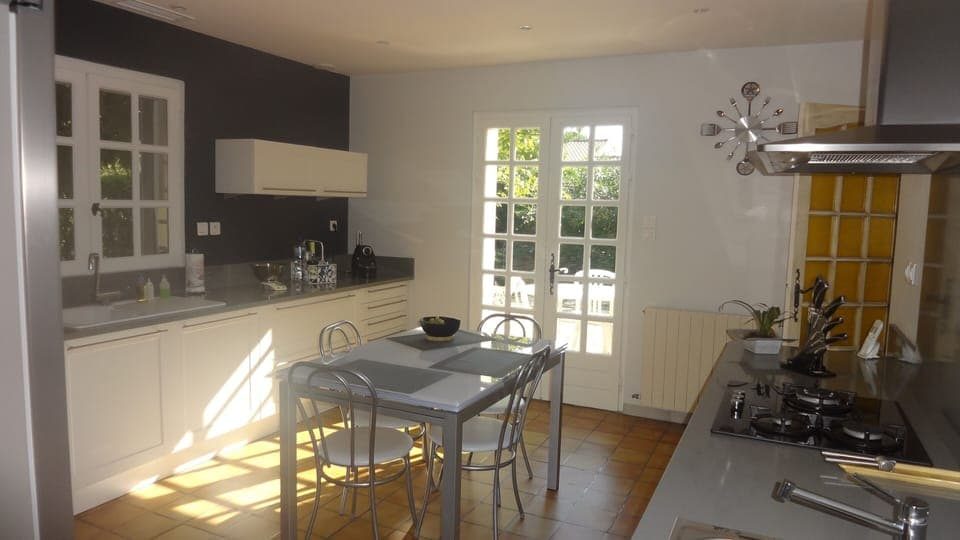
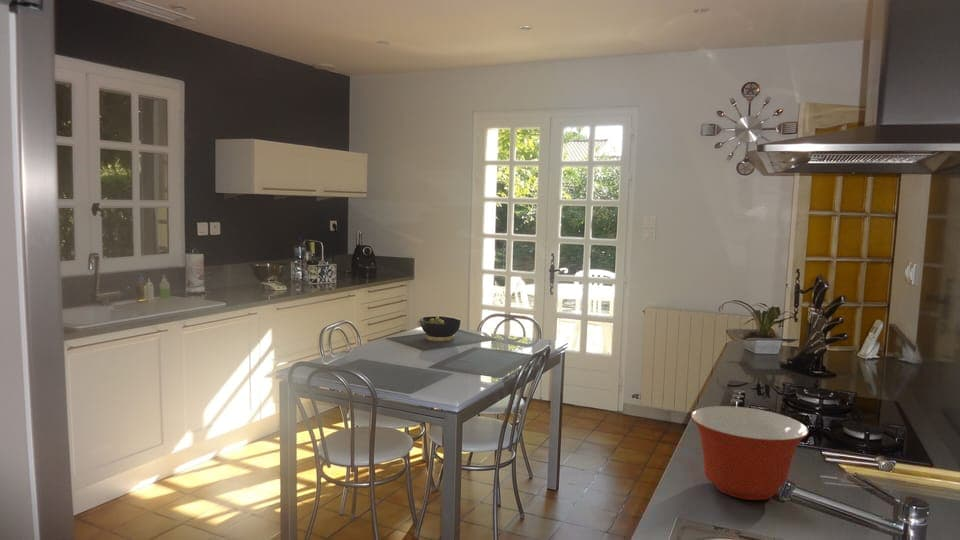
+ mixing bowl [690,405,810,501]
